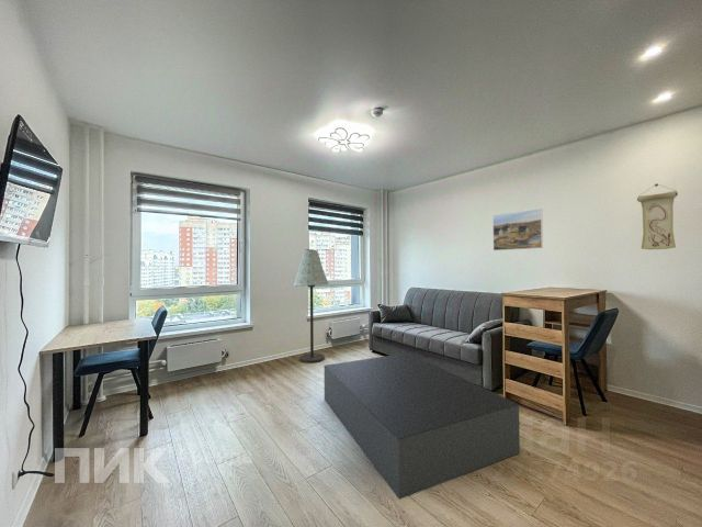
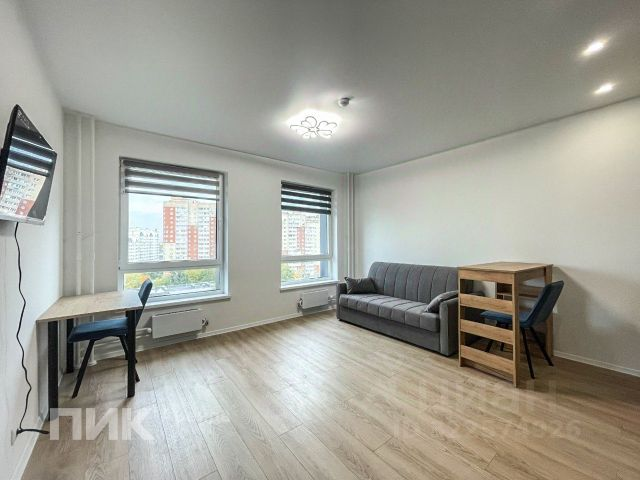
- floor lamp [293,248,329,363]
- wall scroll [636,182,679,250]
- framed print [491,208,544,251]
- coffee table [324,351,521,501]
